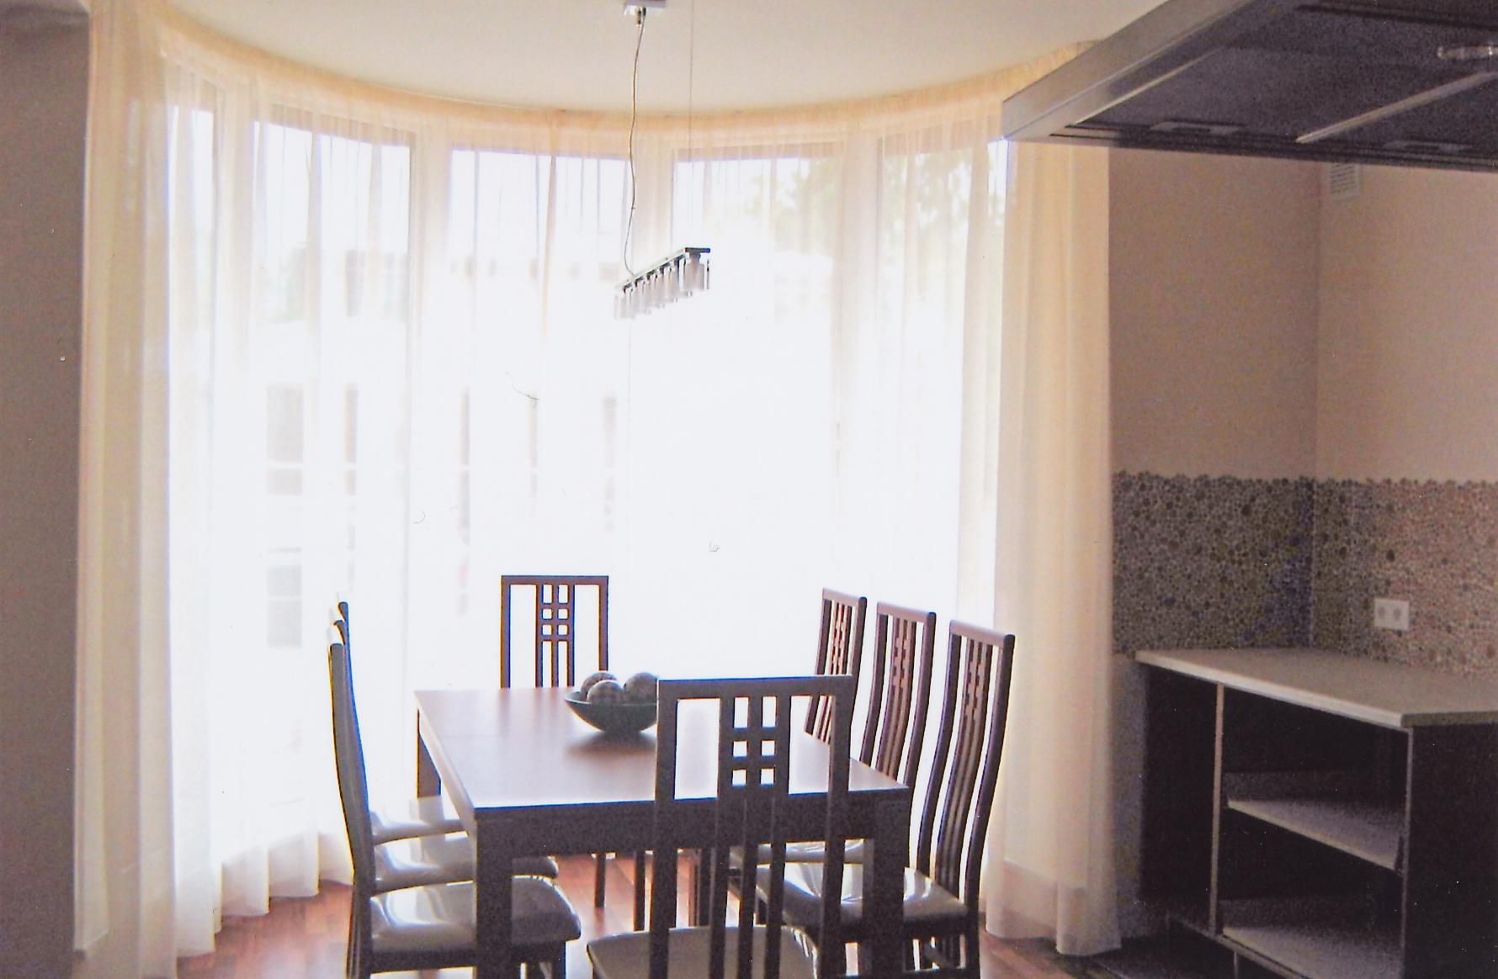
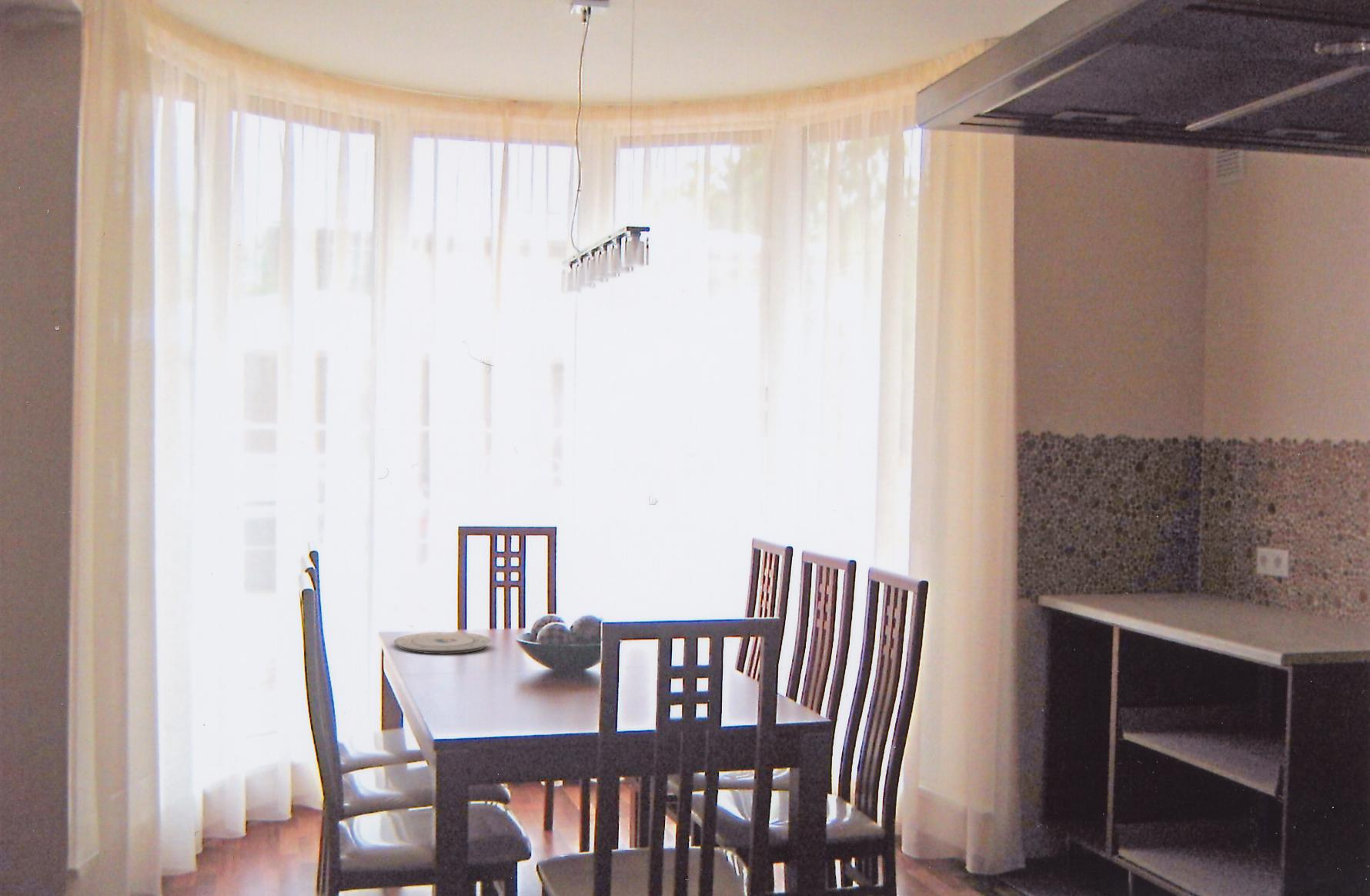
+ plate [393,631,493,655]
